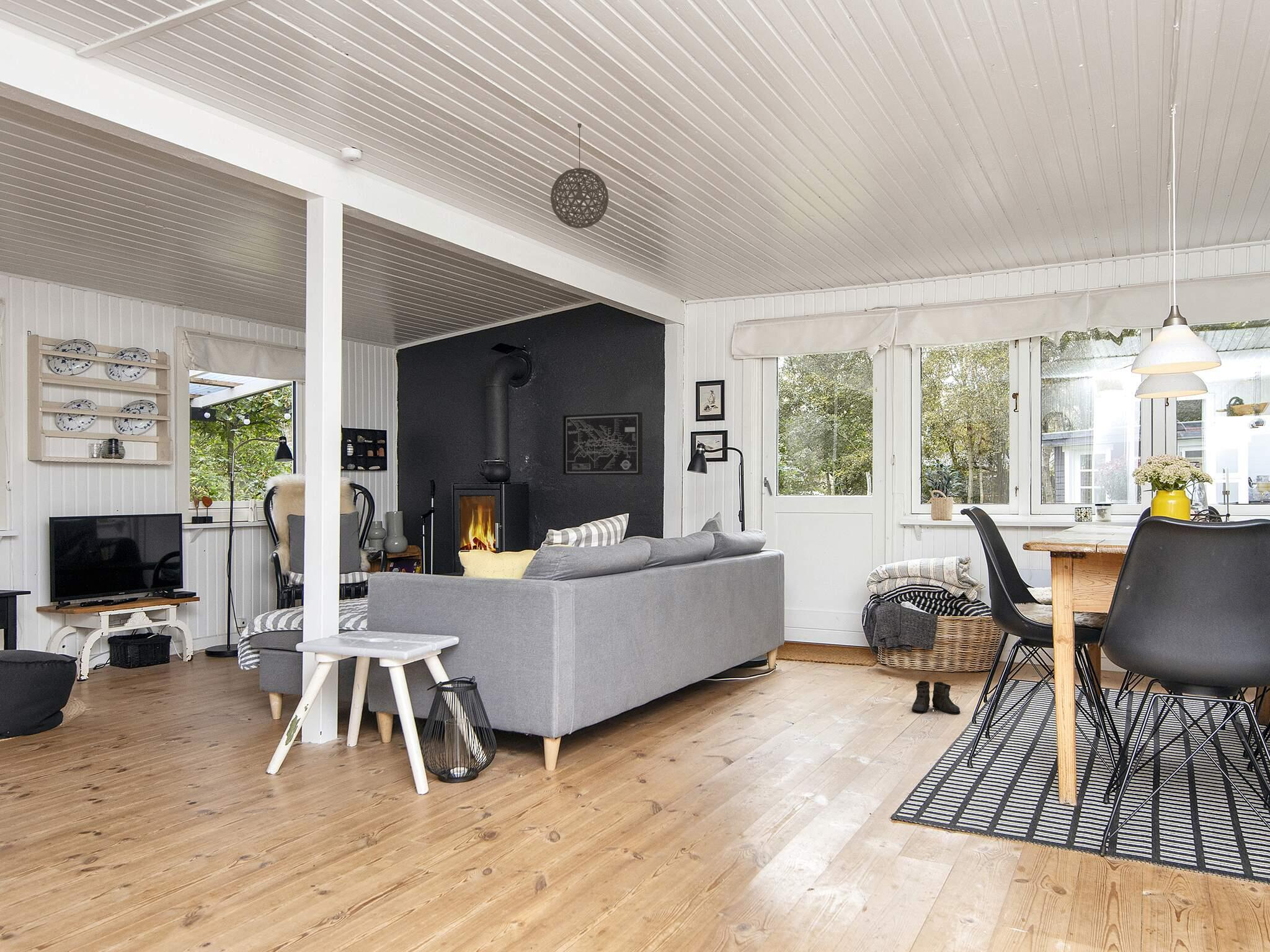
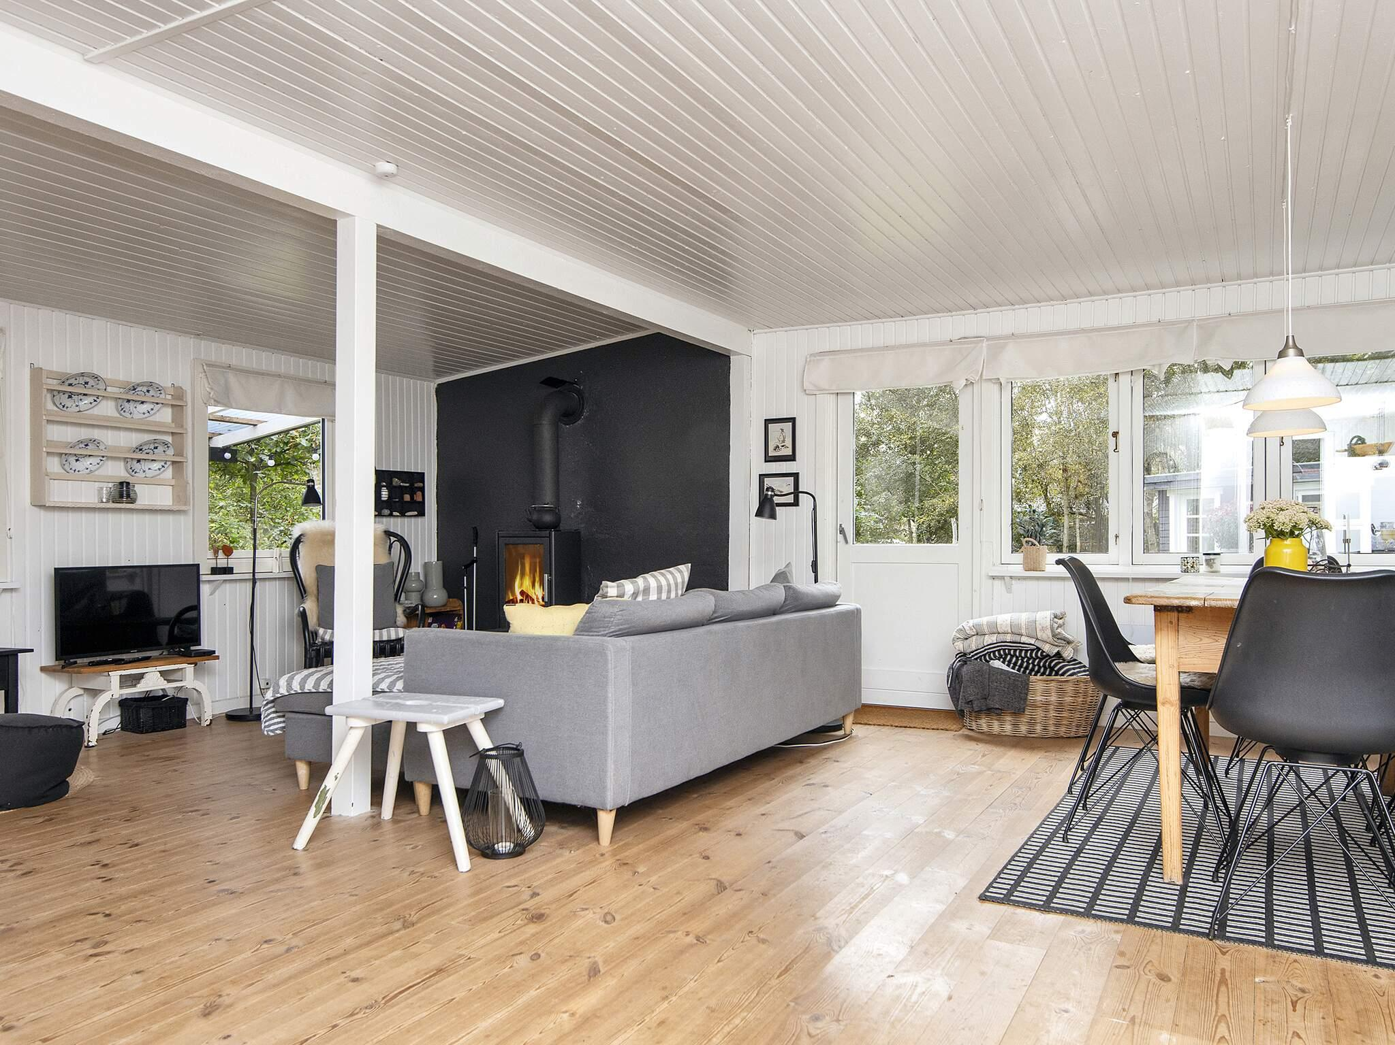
- pendant light [550,123,610,229]
- wall art [562,412,643,475]
- boots [907,681,961,715]
